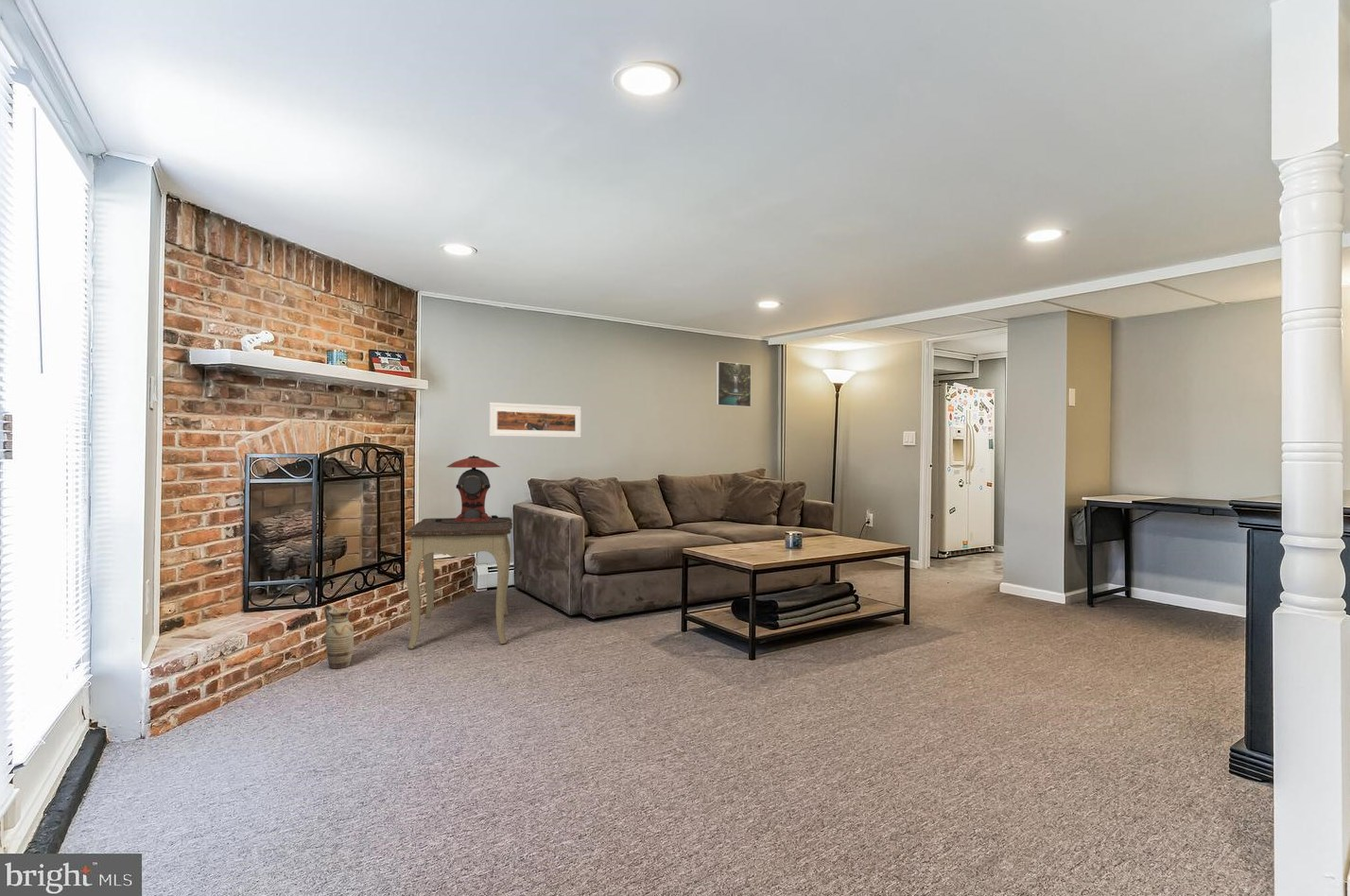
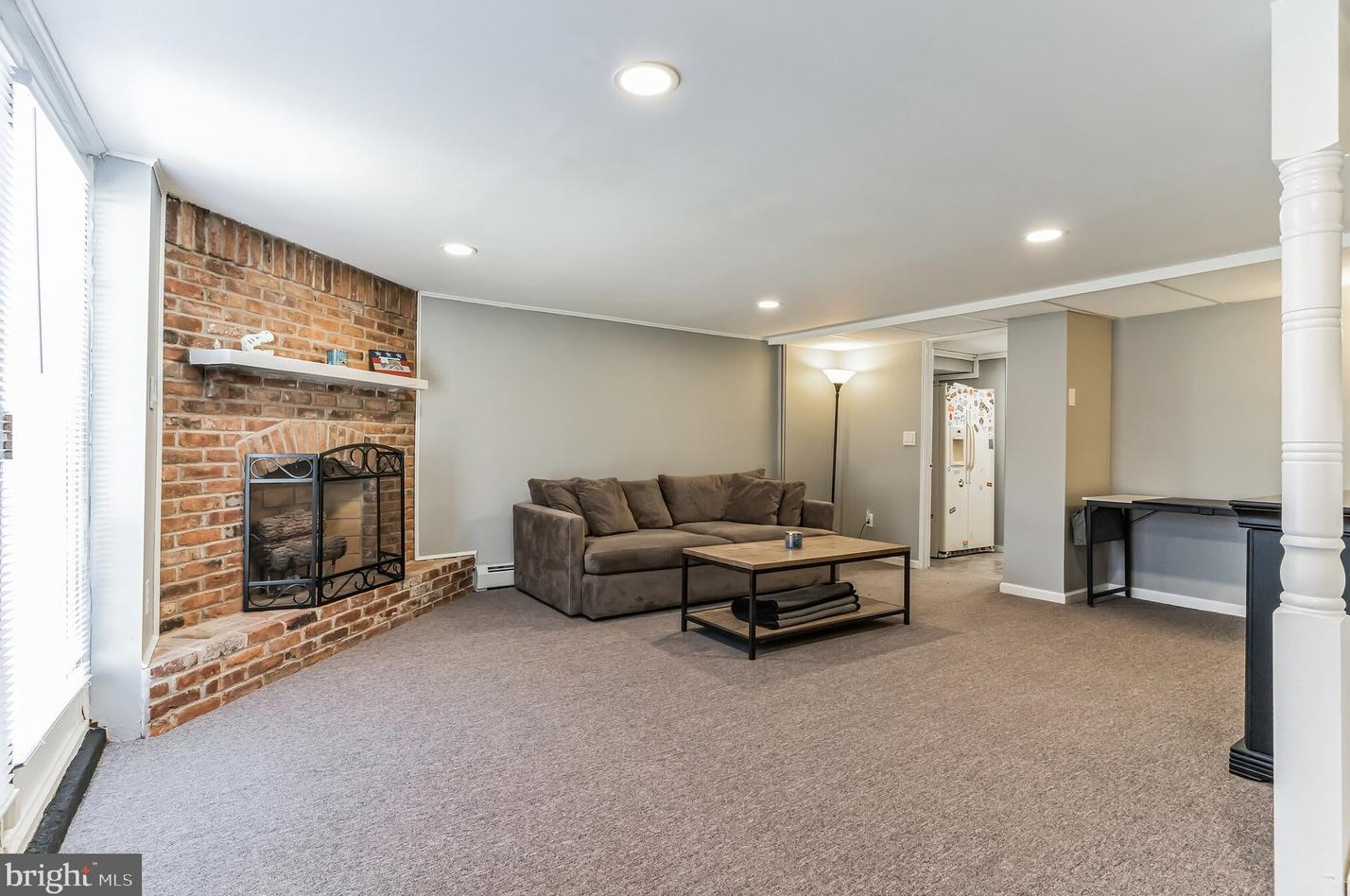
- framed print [488,402,582,439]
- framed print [715,360,752,408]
- ceramic jug [323,603,355,669]
- side table [404,516,513,649]
- table lamp [436,455,511,524]
